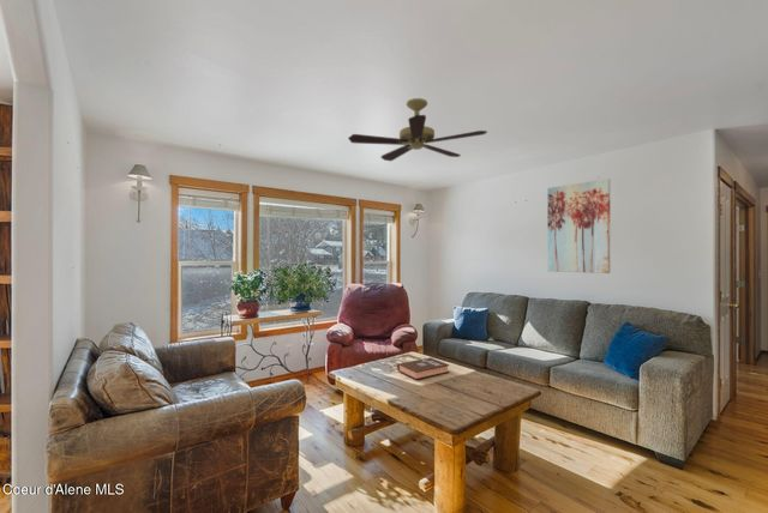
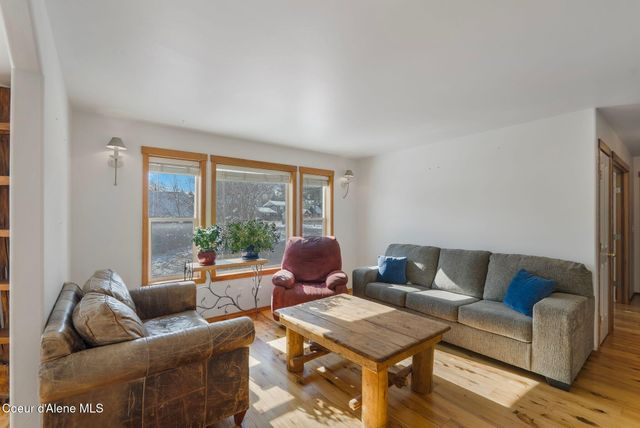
- book [396,356,450,381]
- wall art [546,177,611,274]
- ceiling fan [347,97,488,162]
